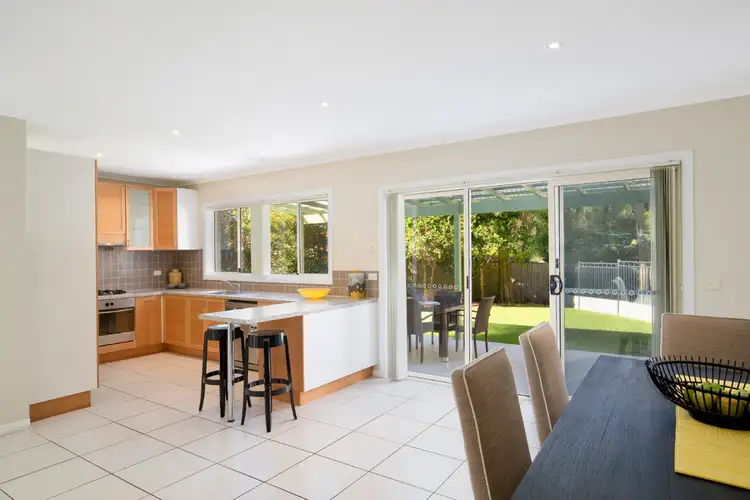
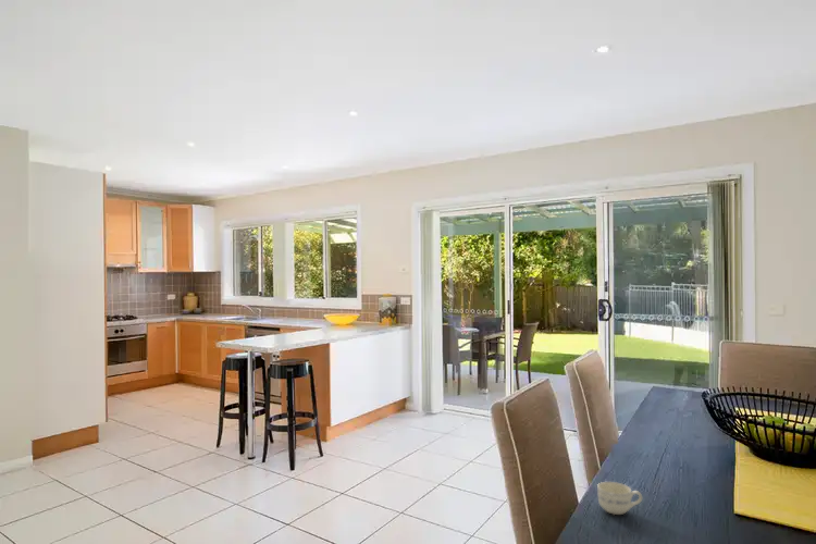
+ cup [596,481,643,516]
